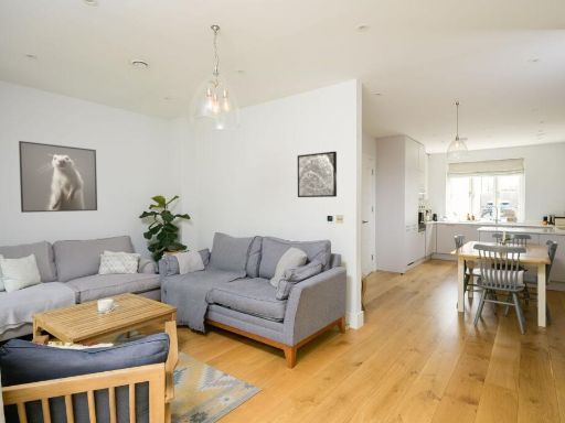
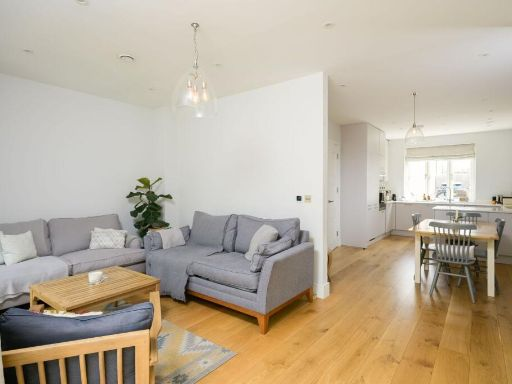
- wall art [297,150,338,198]
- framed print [18,140,98,214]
